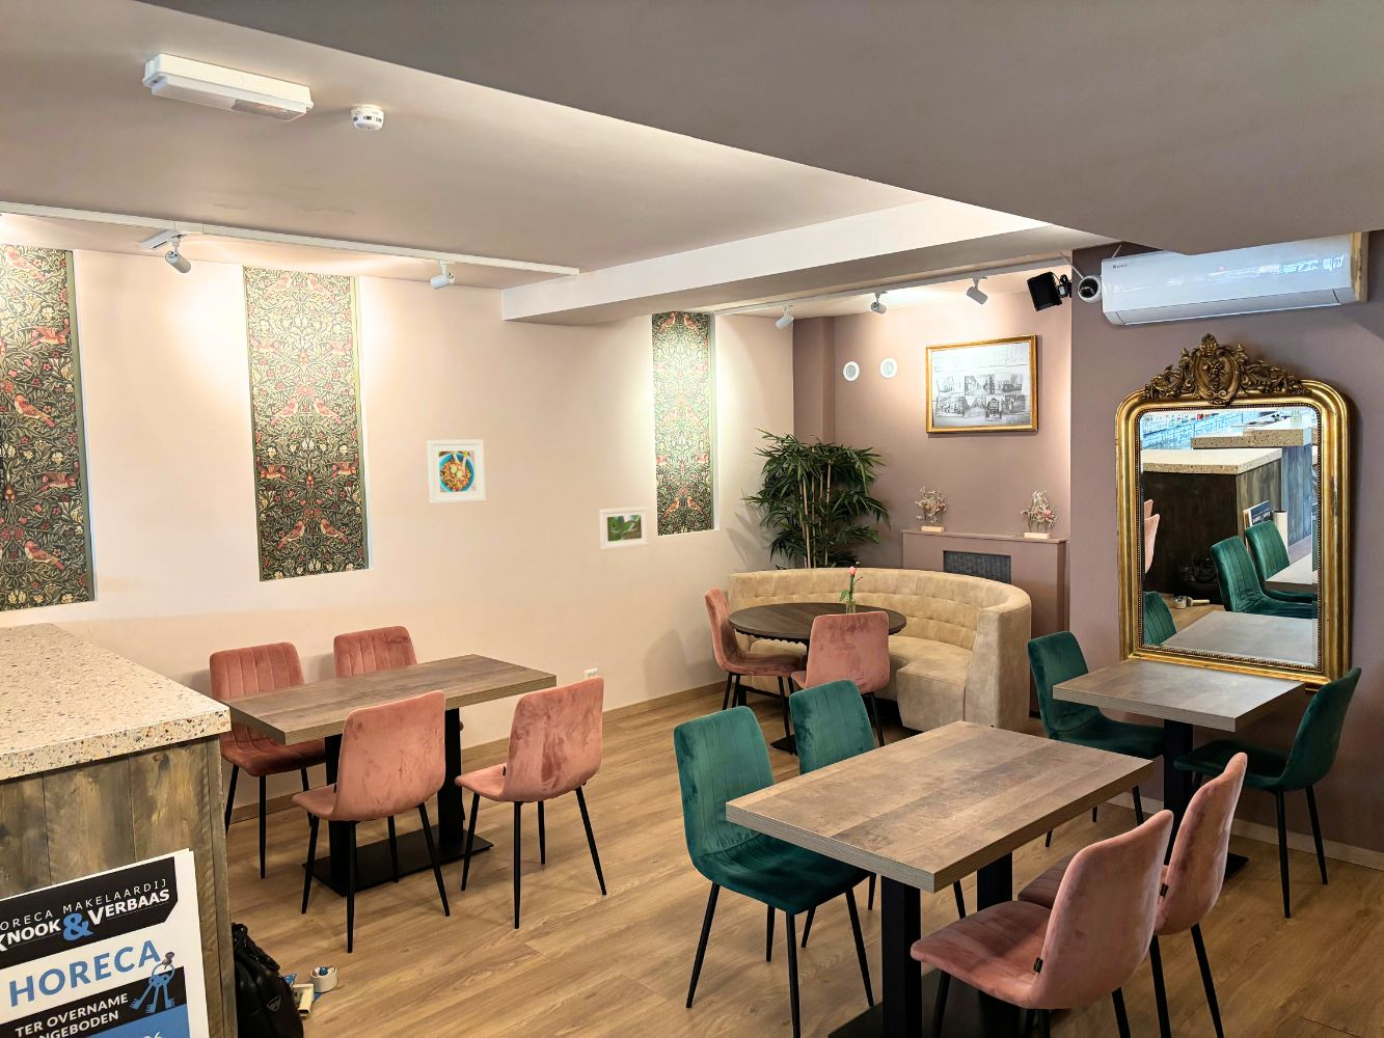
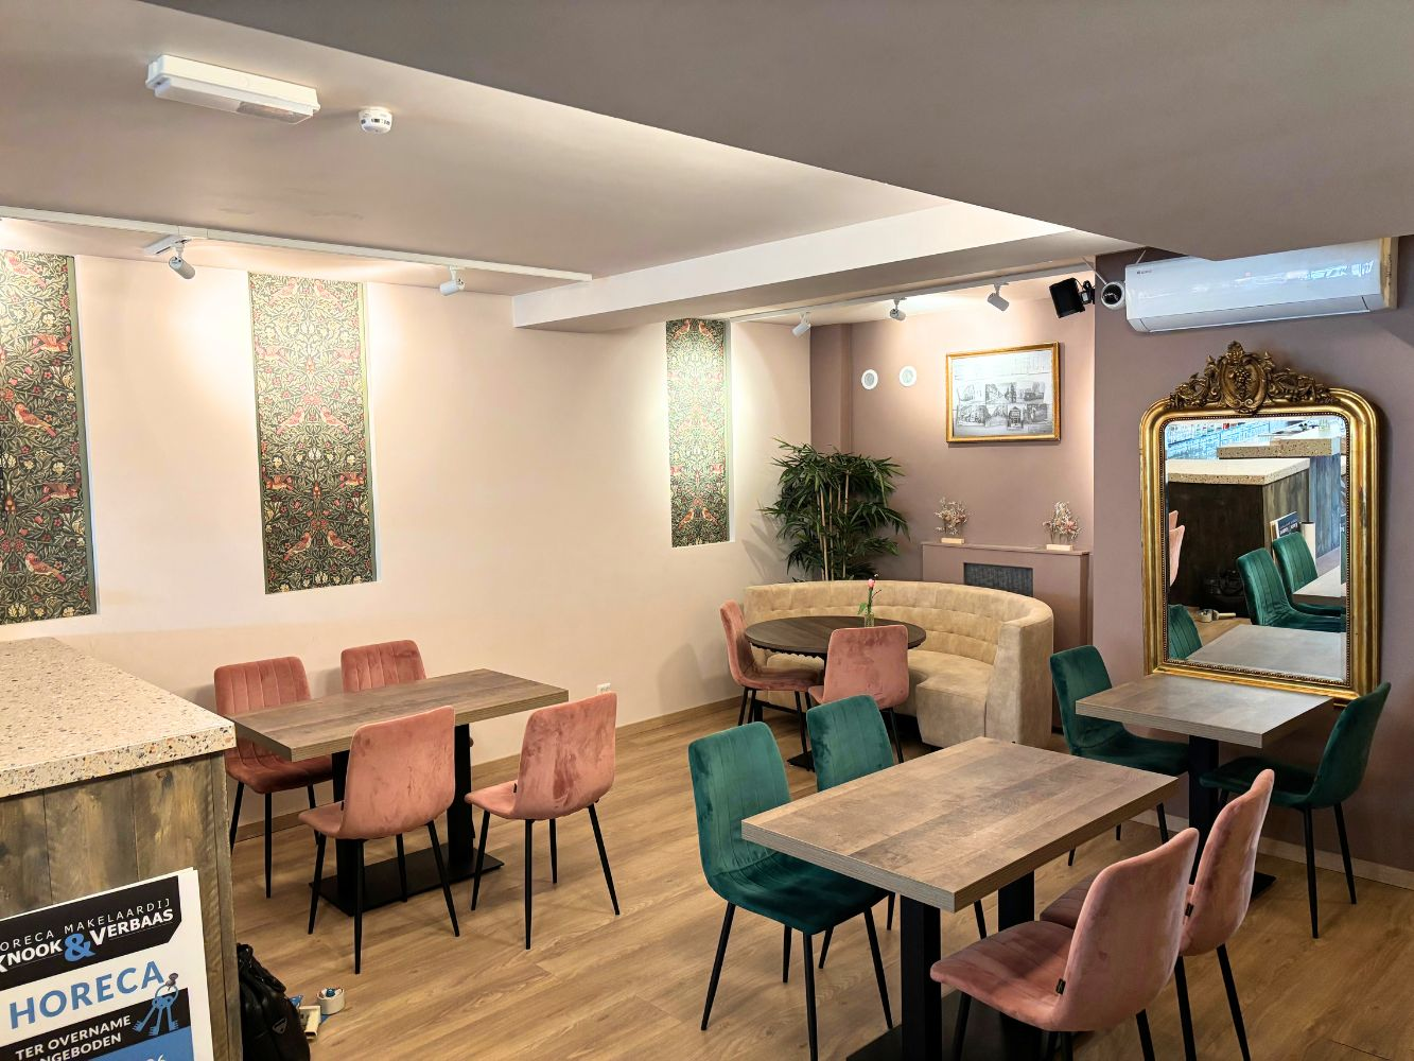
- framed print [598,506,649,552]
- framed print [425,439,486,506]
